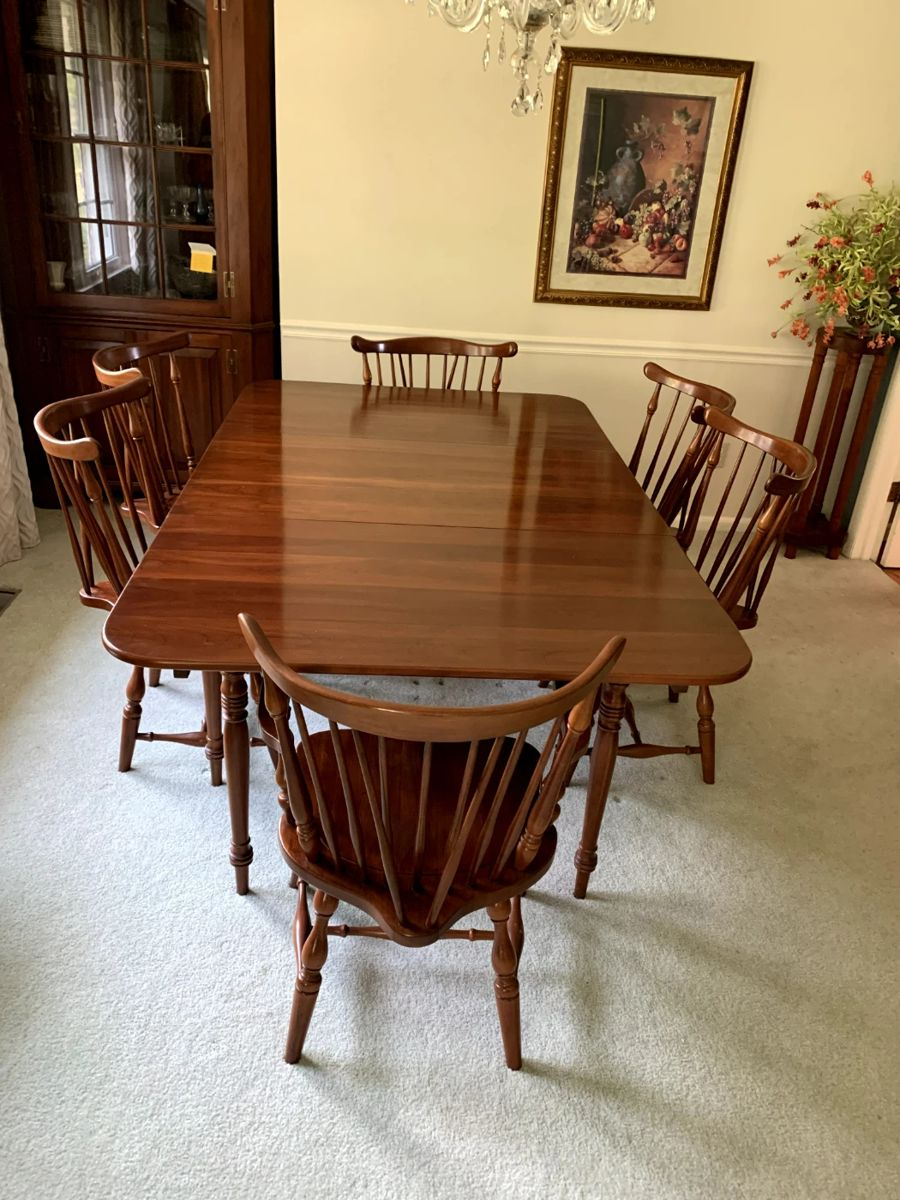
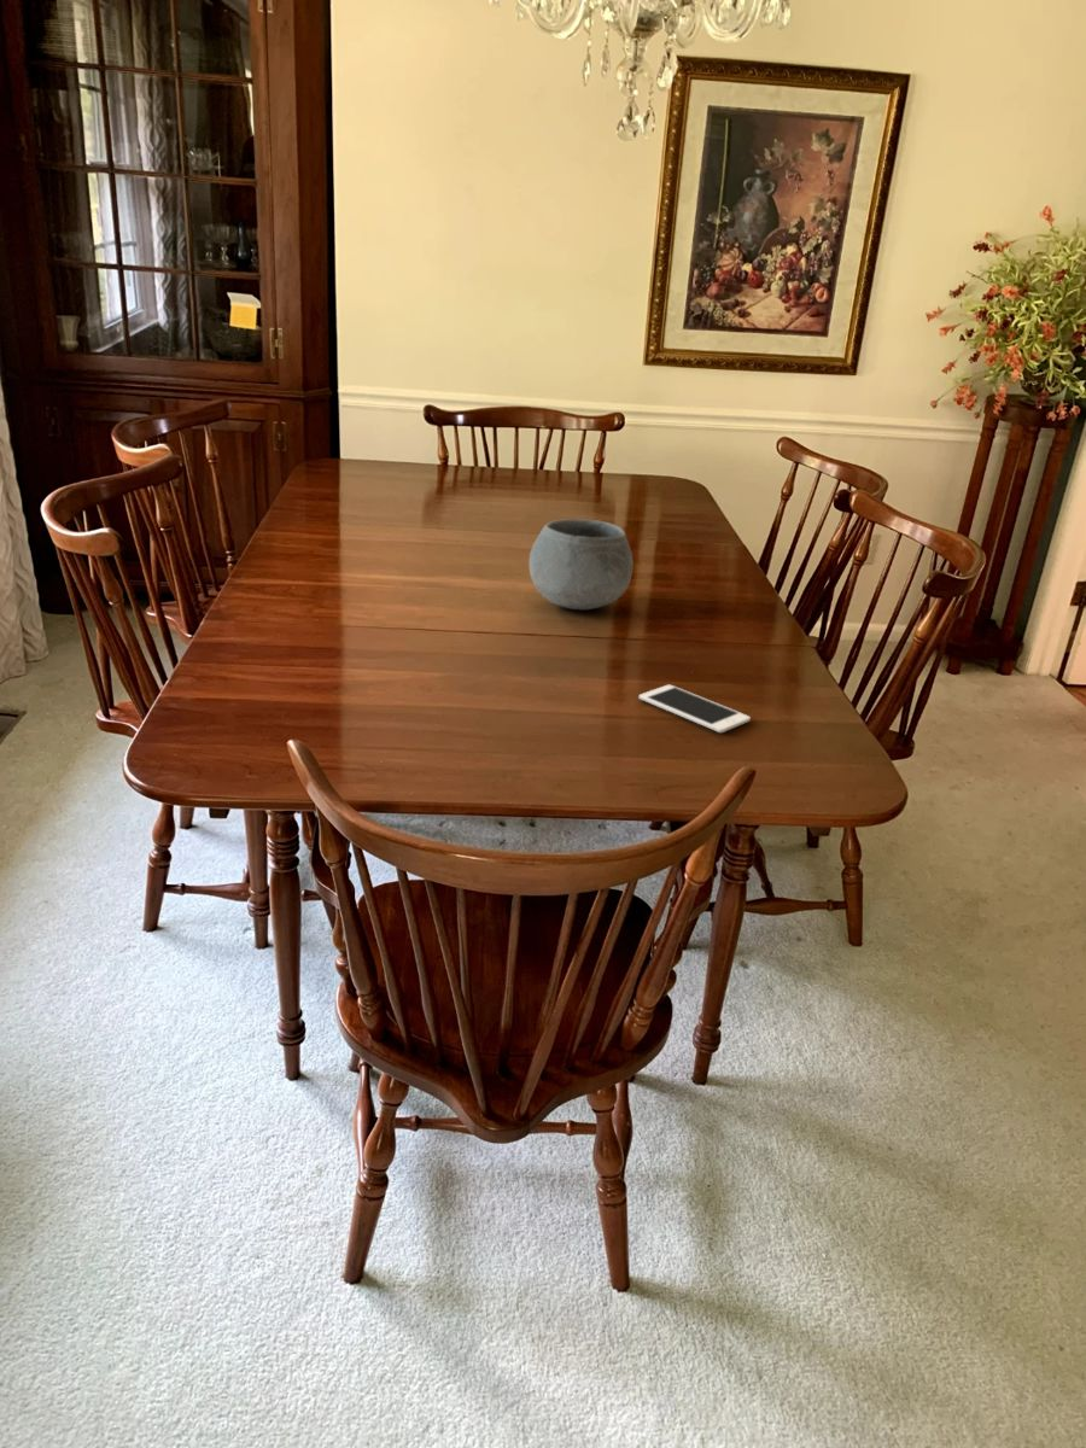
+ bowl [529,518,635,611]
+ cell phone [638,684,752,734]
